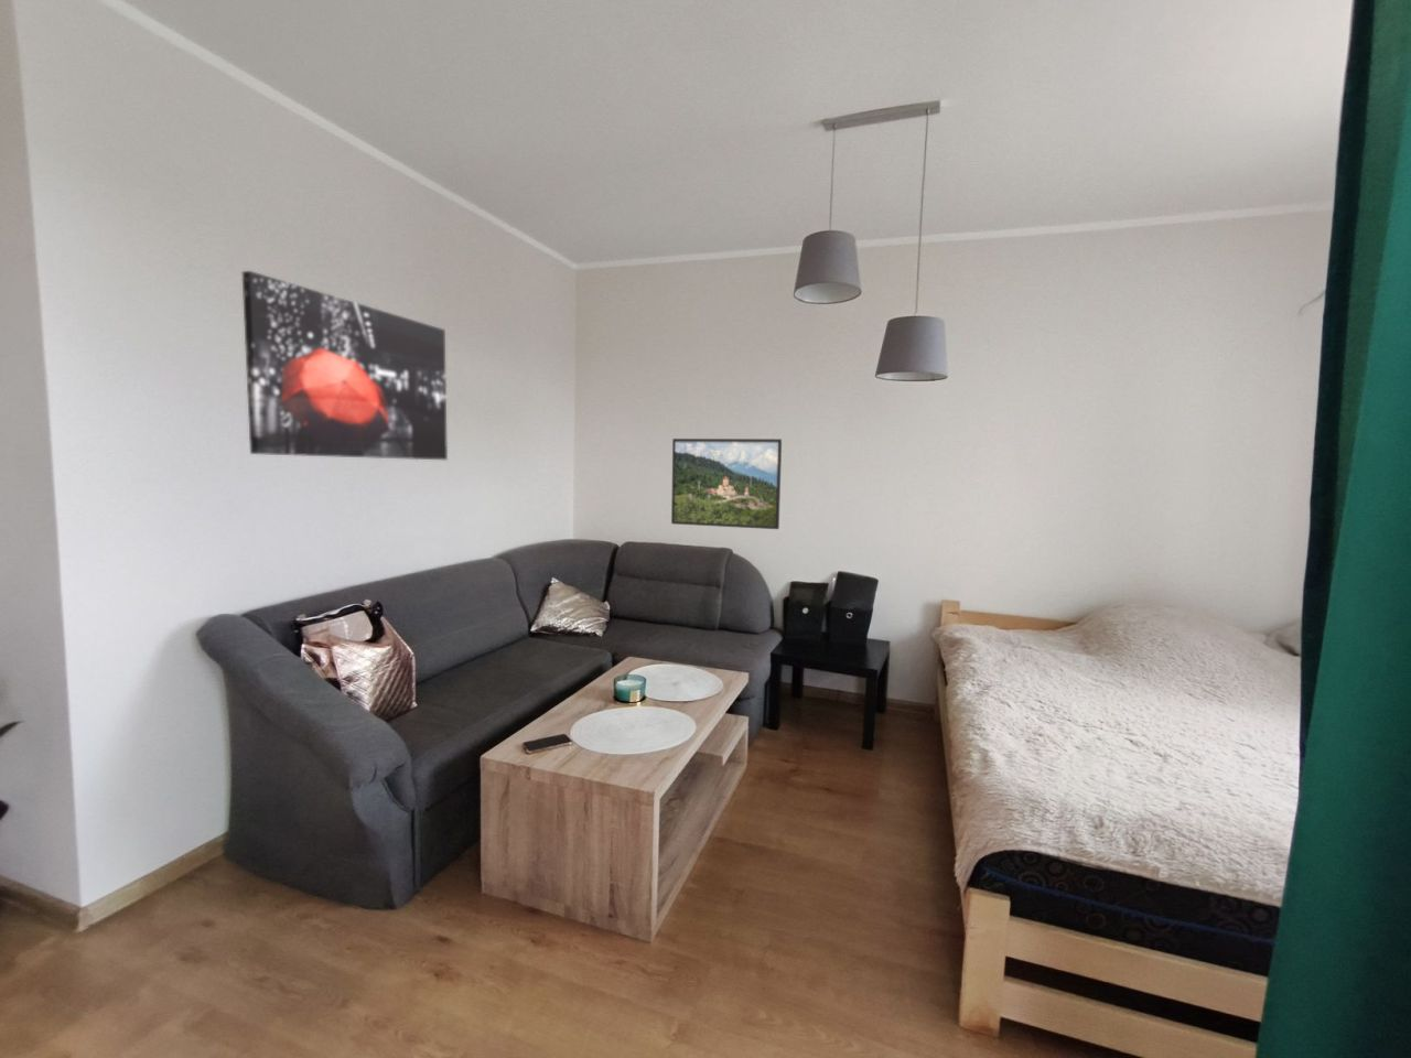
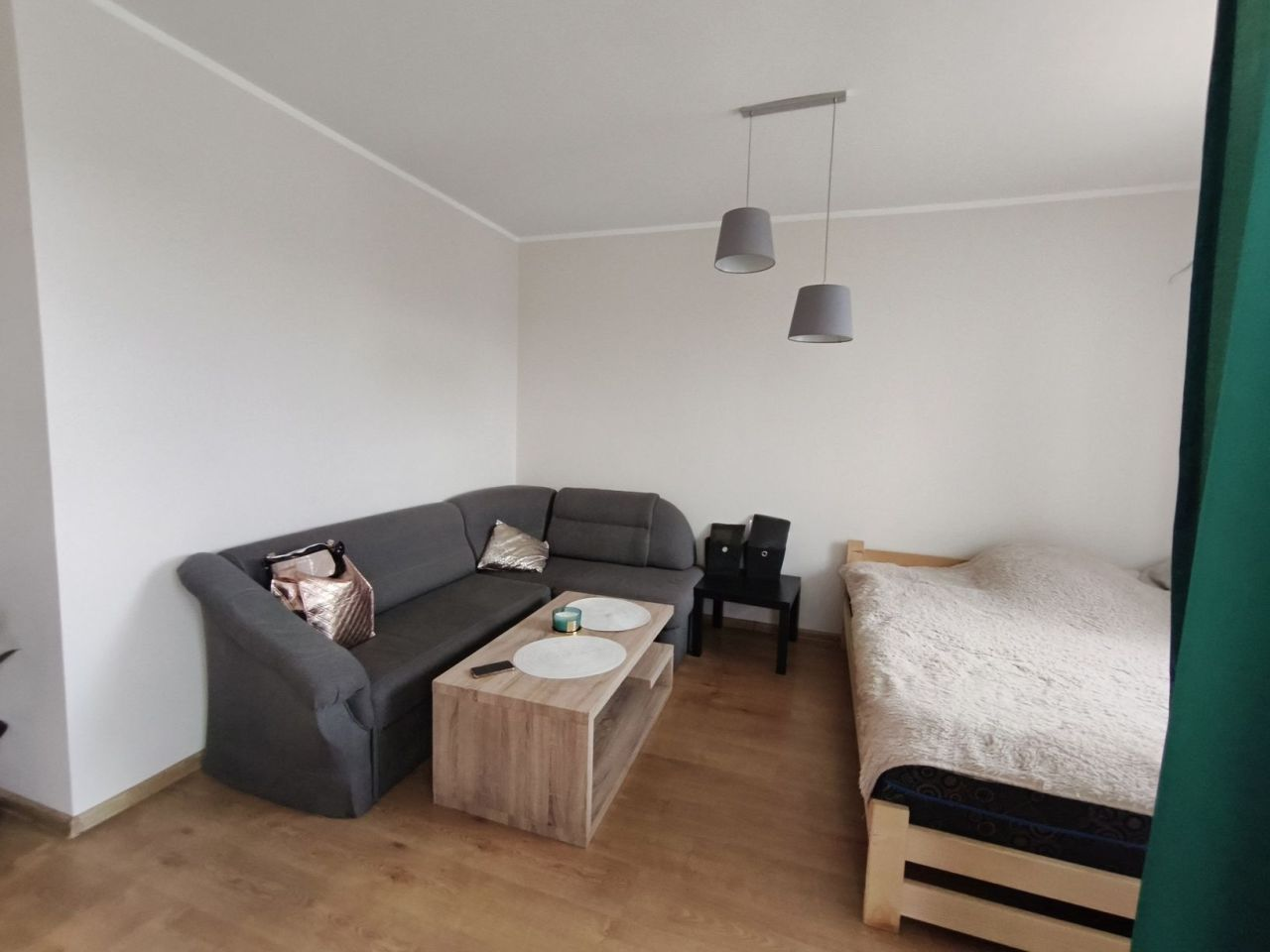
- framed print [670,438,782,530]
- wall art [241,270,449,461]
